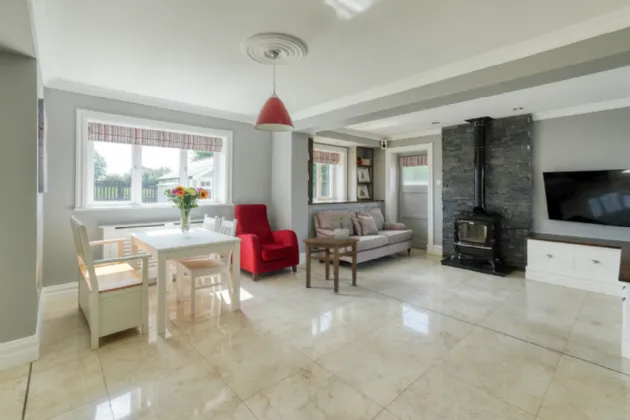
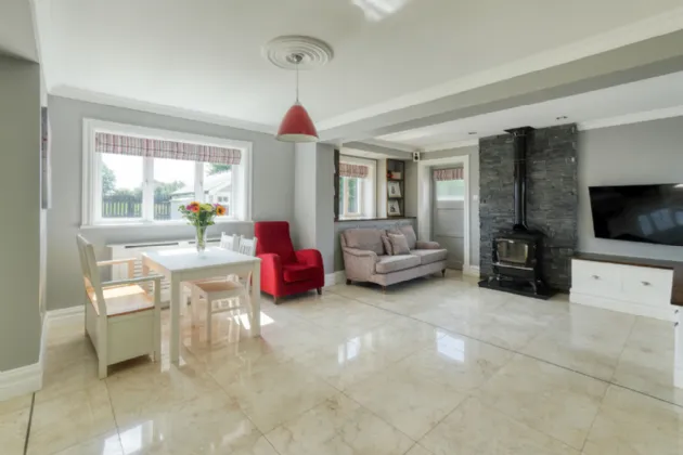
- potted plant [330,216,354,240]
- side table [301,235,361,294]
